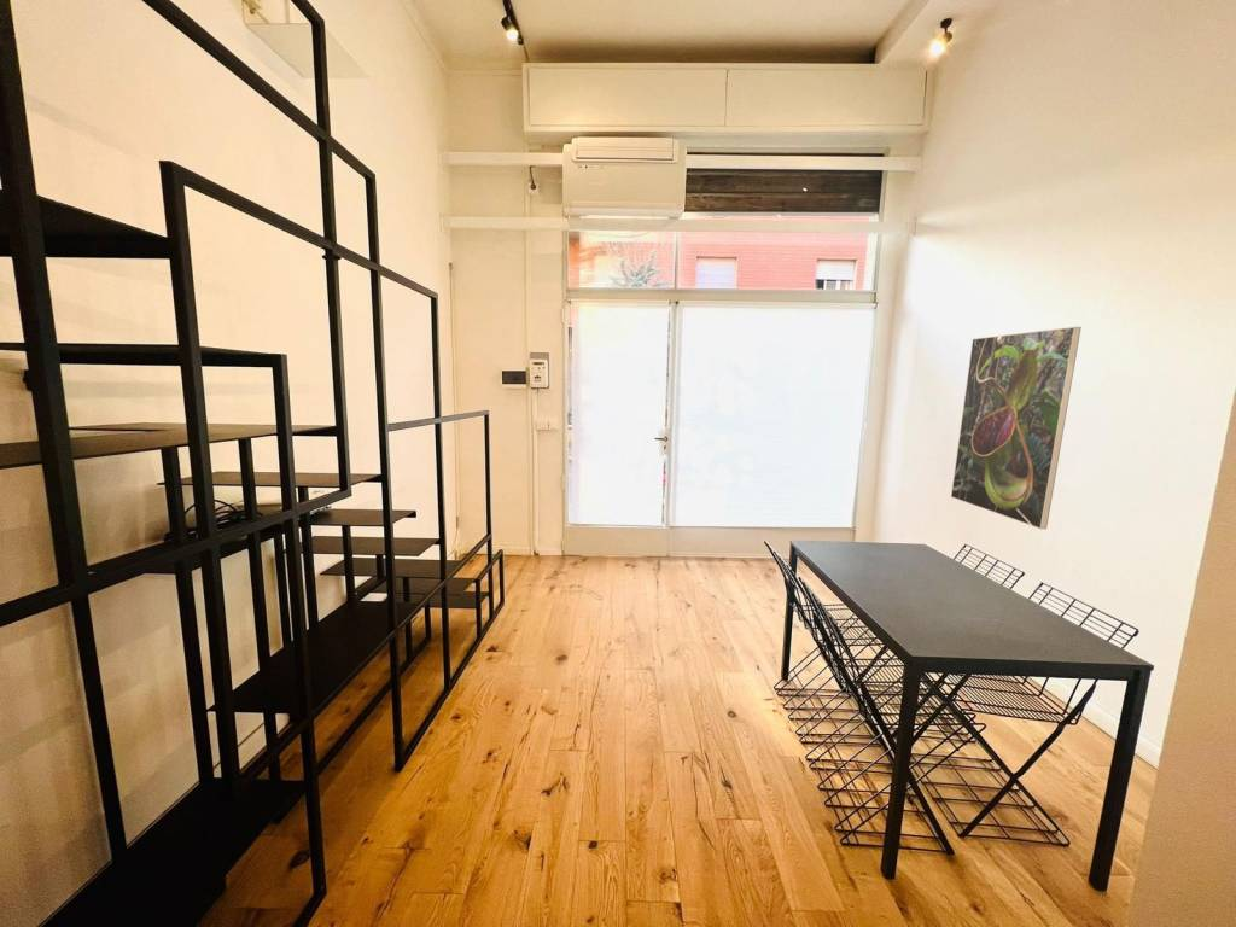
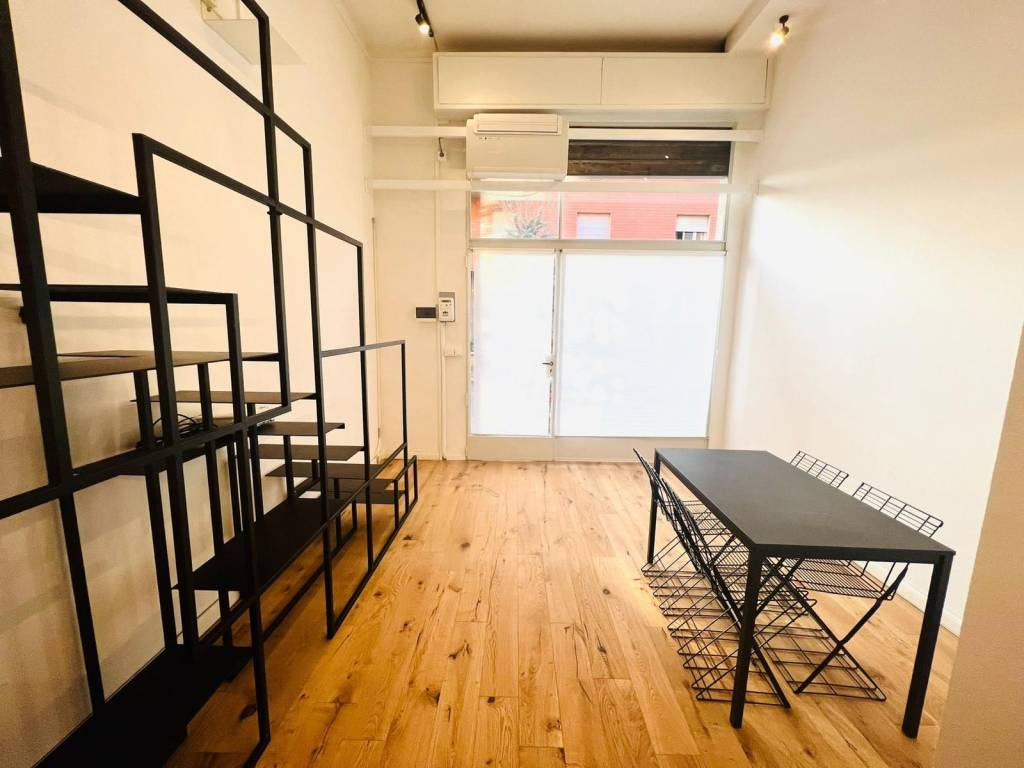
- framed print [950,326,1083,530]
